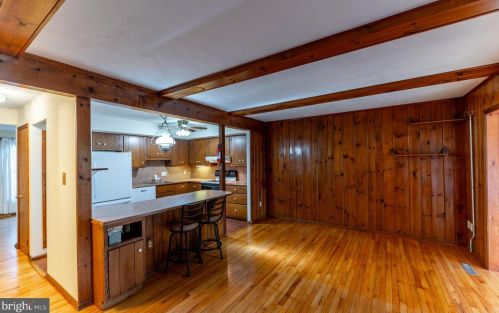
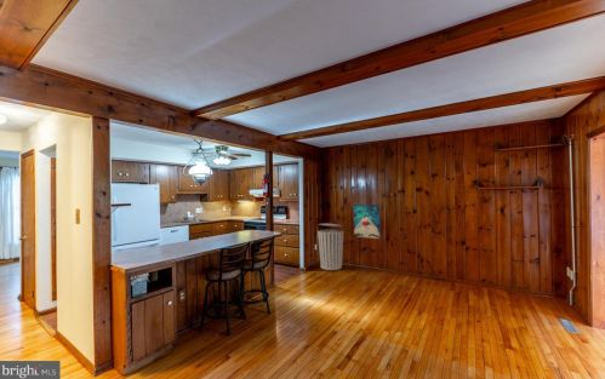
+ trash can [316,220,344,271]
+ wall art [353,203,382,240]
